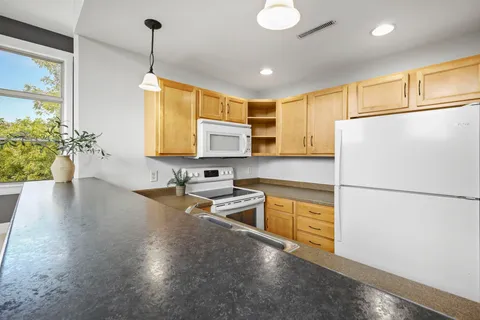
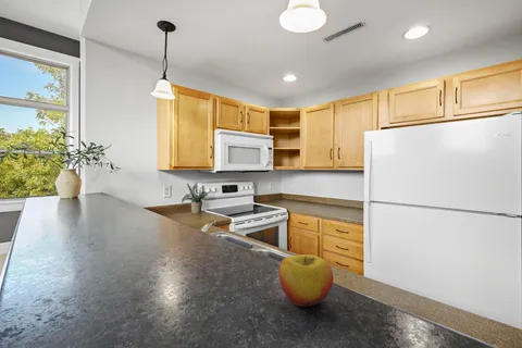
+ apple [278,253,334,308]
